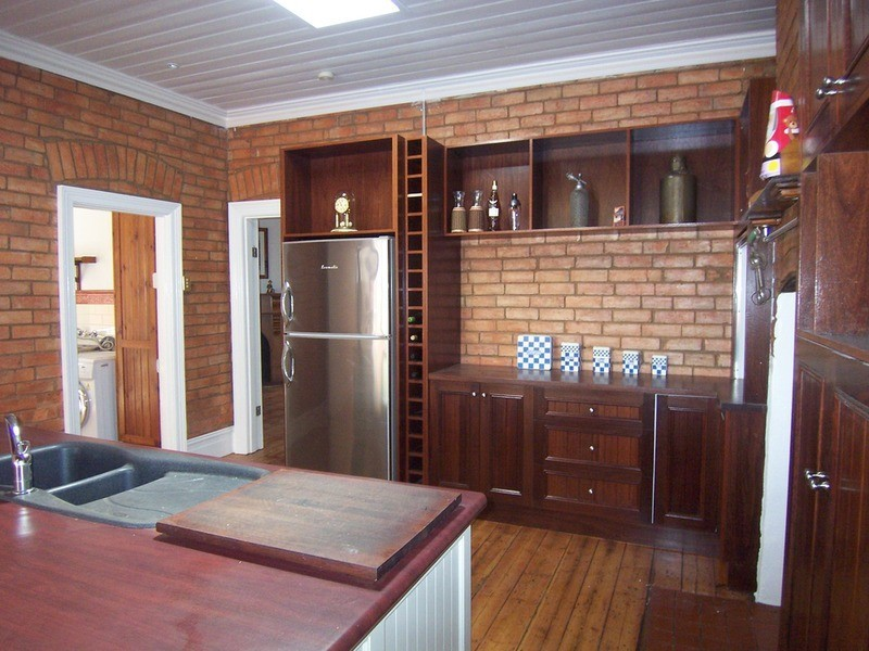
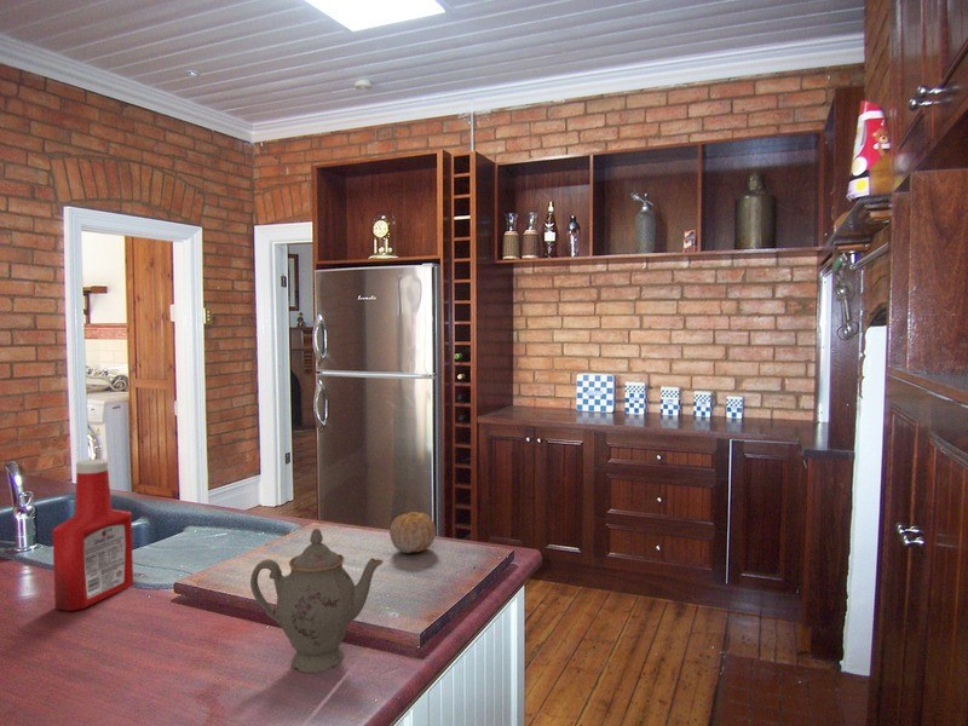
+ chinaware [249,528,385,674]
+ soap bottle [52,459,134,612]
+ fruit [388,511,437,554]
